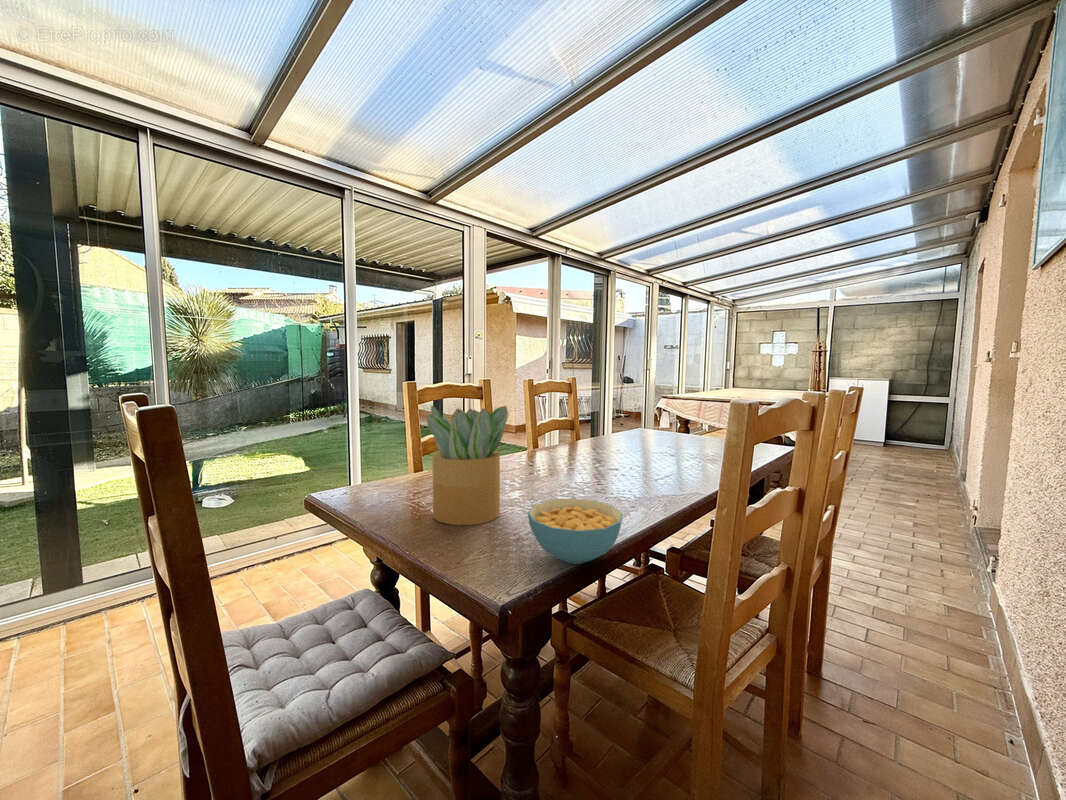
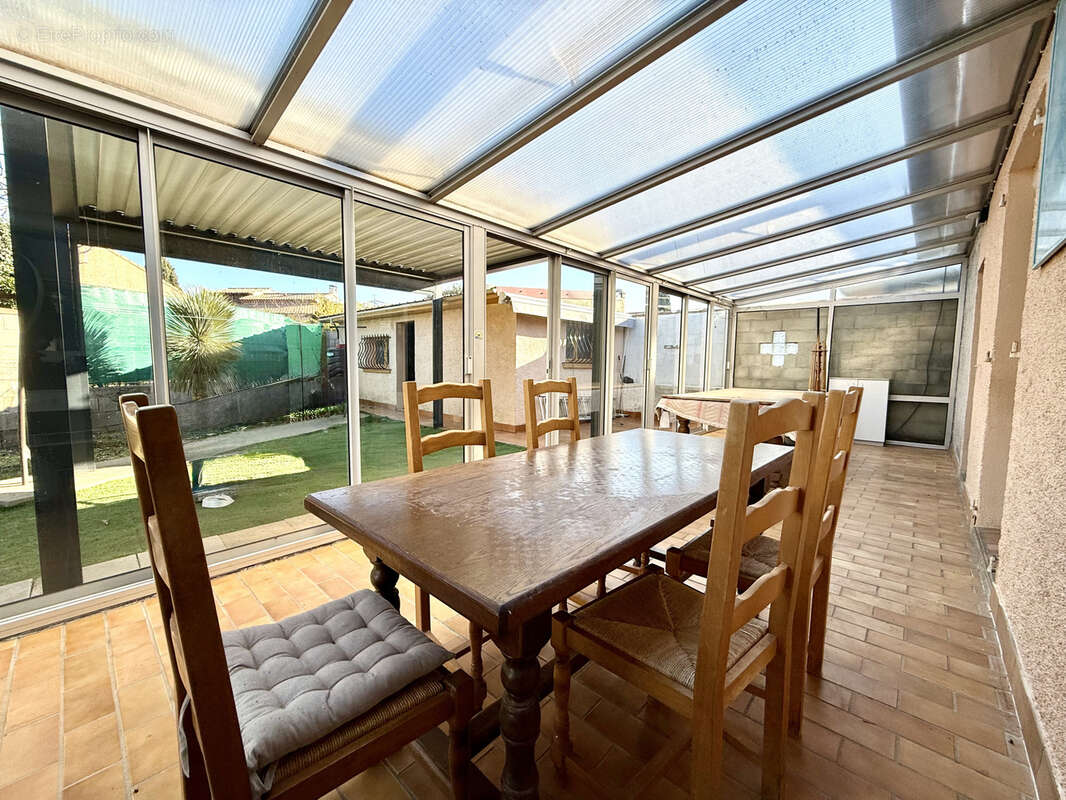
- cereal bowl [527,497,624,565]
- potted plant [426,404,511,526]
